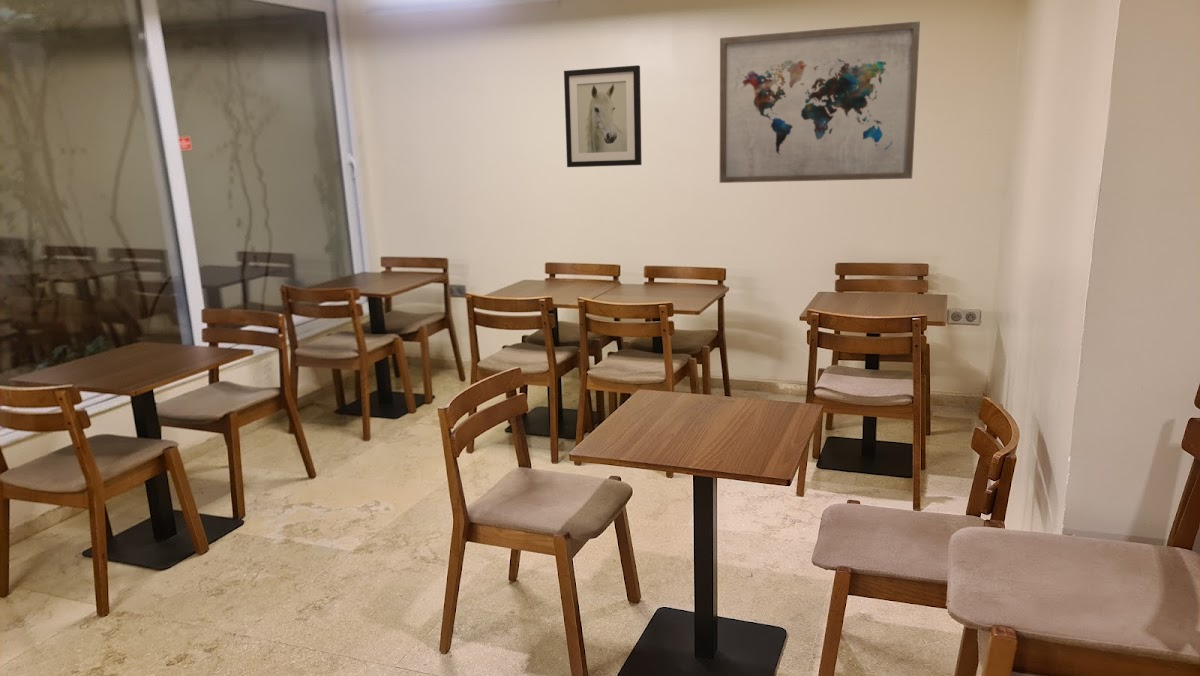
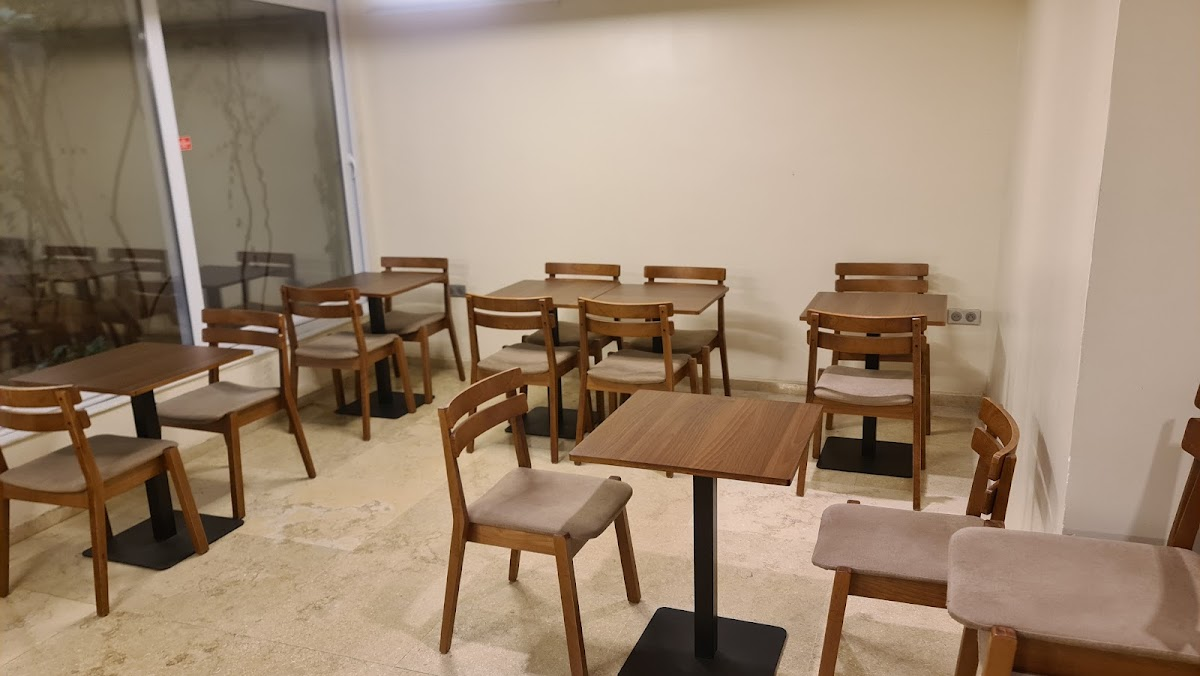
- wall art [563,64,643,168]
- wall art [719,20,921,184]
